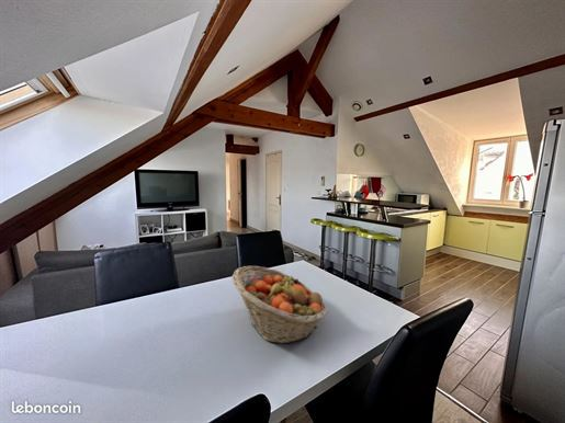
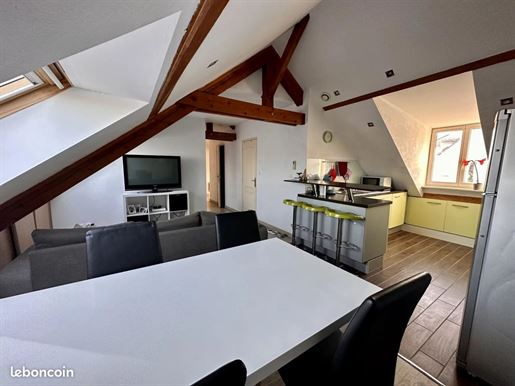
- fruit basket [231,265,329,345]
